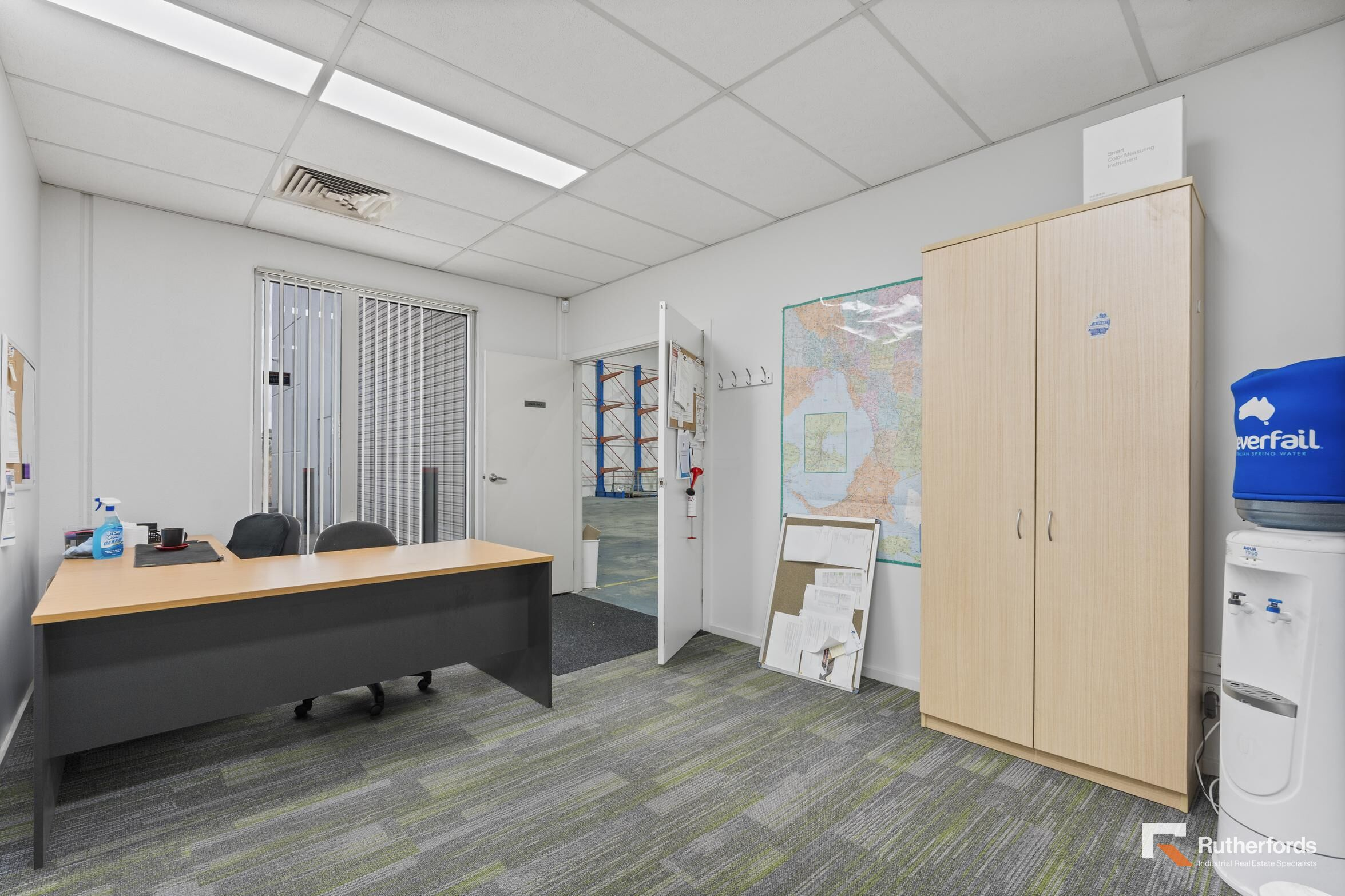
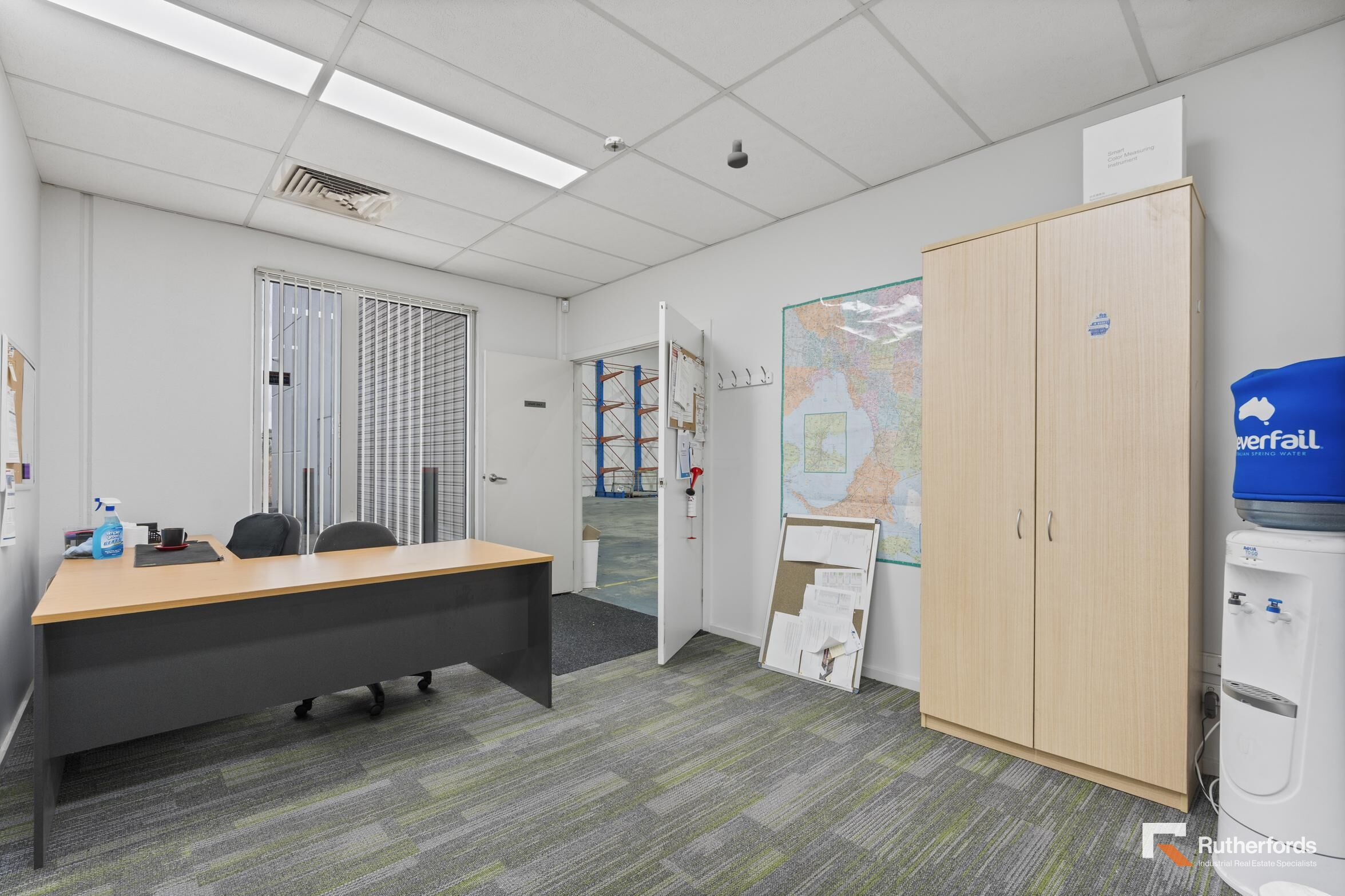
+ smoke detector [602,136,626,153]
+ security camera [727,139,748,169]
